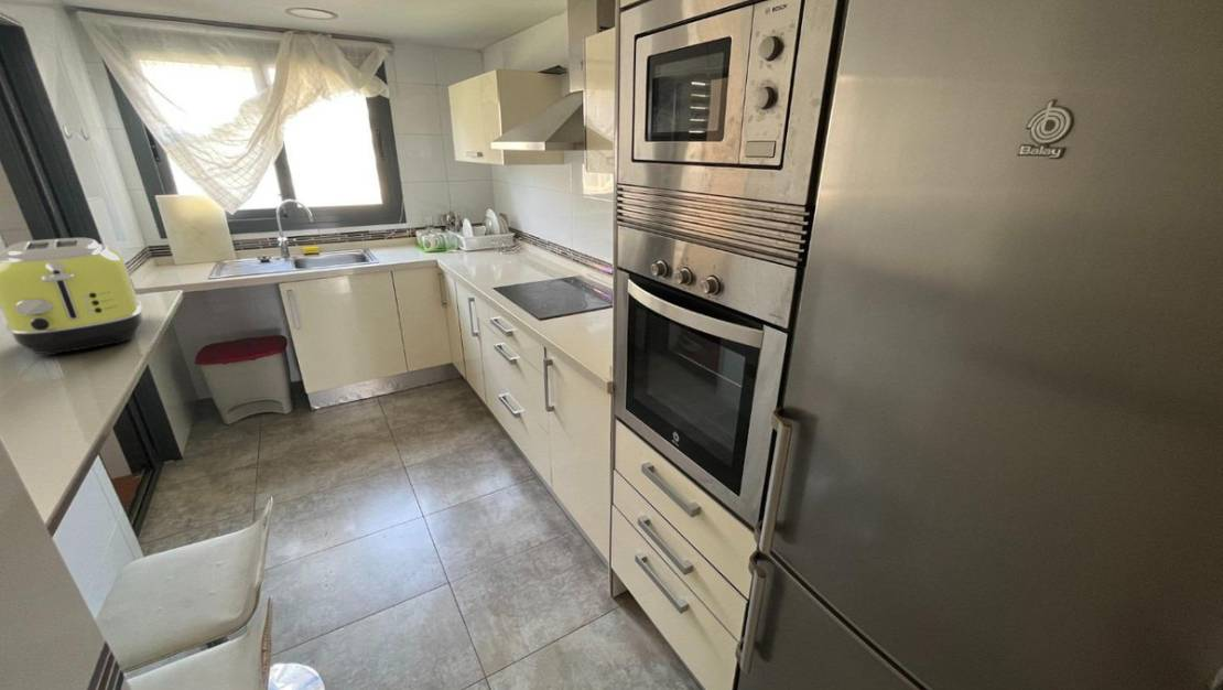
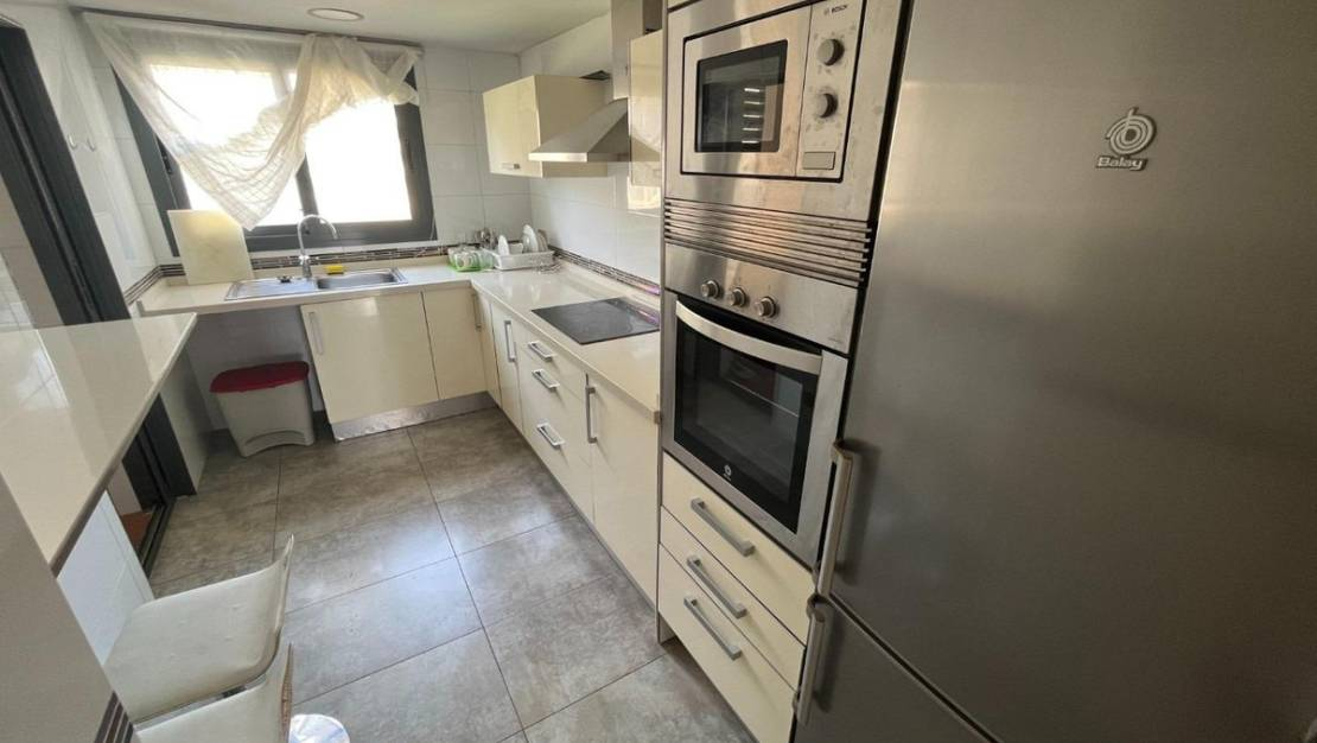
- toaster [0,237,143,356]
